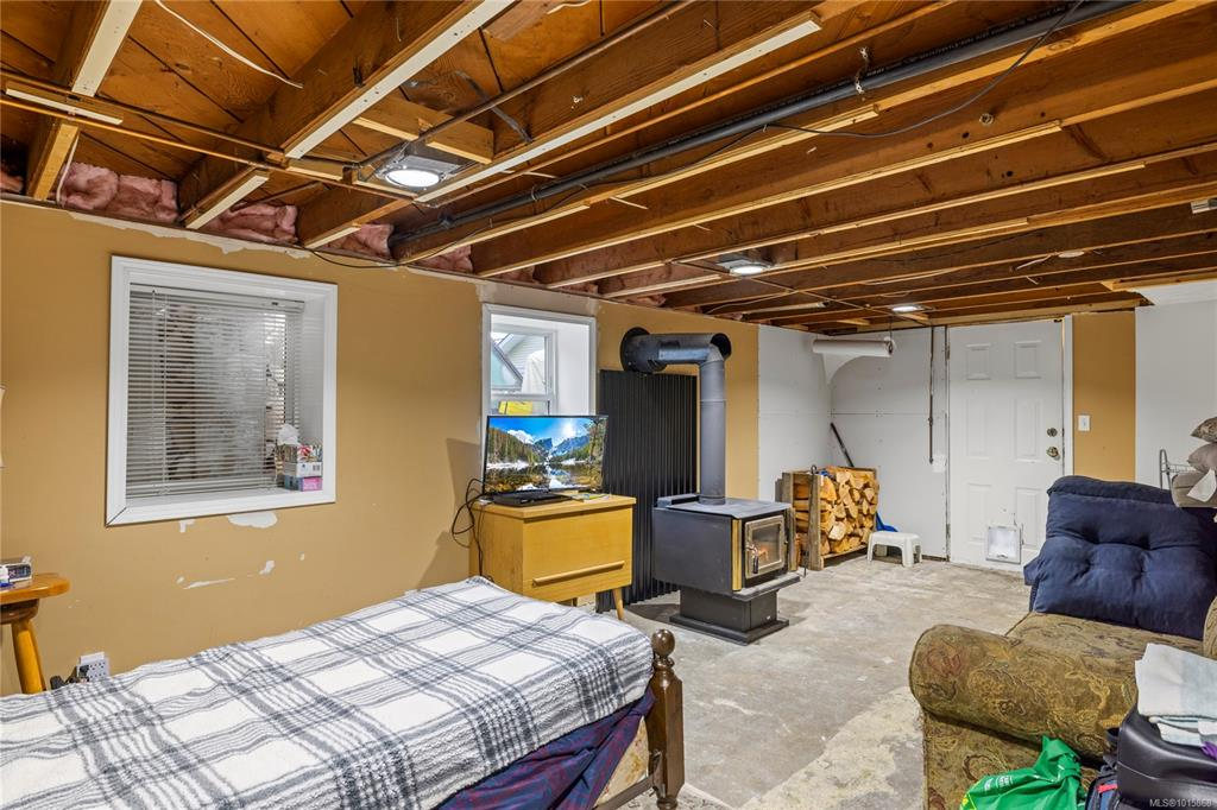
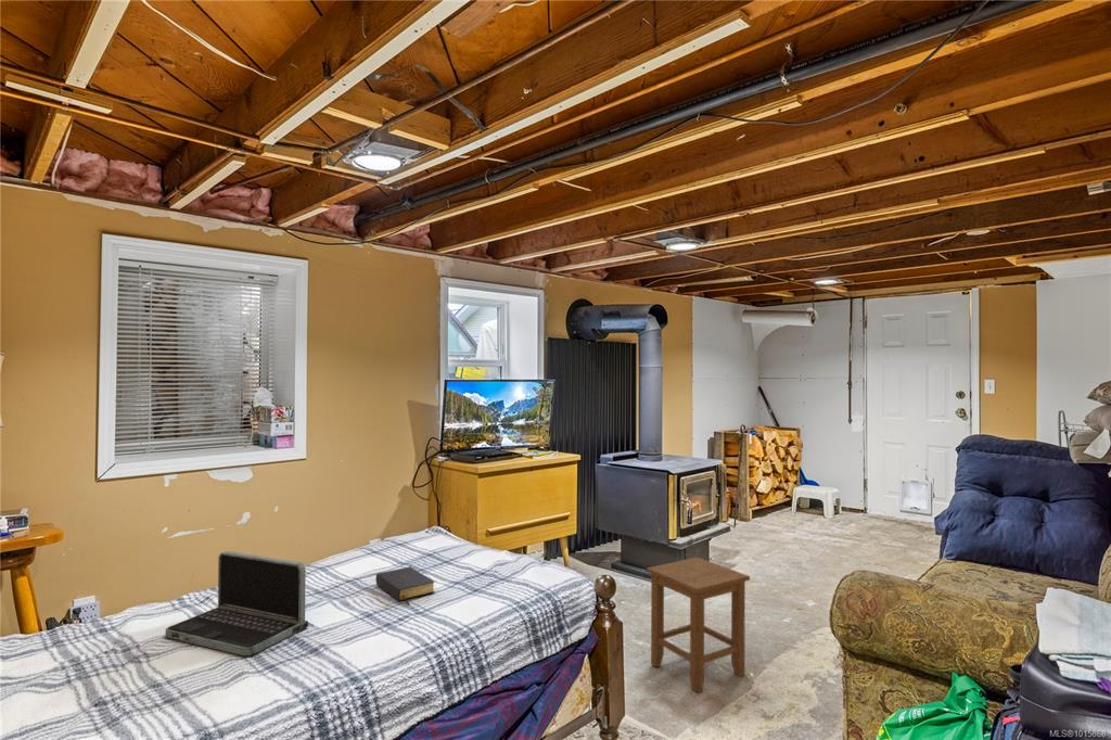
+ laptop [165,550,309,658]
+ stool [646,557,751,694]
+ bible [374,566,435,605]
